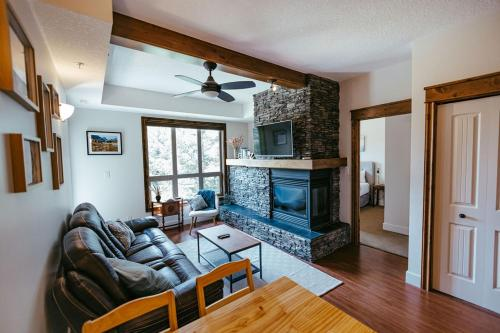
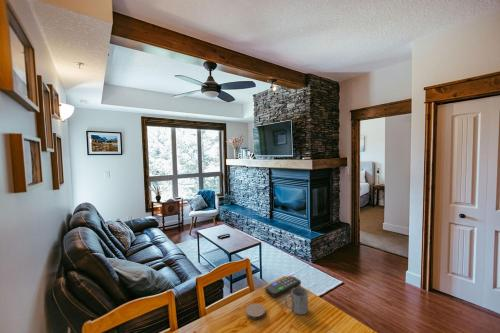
+ coaster [245,302,266,320]
+ remote control [264,274,302,298]
+ mug [284,286,309,315]
